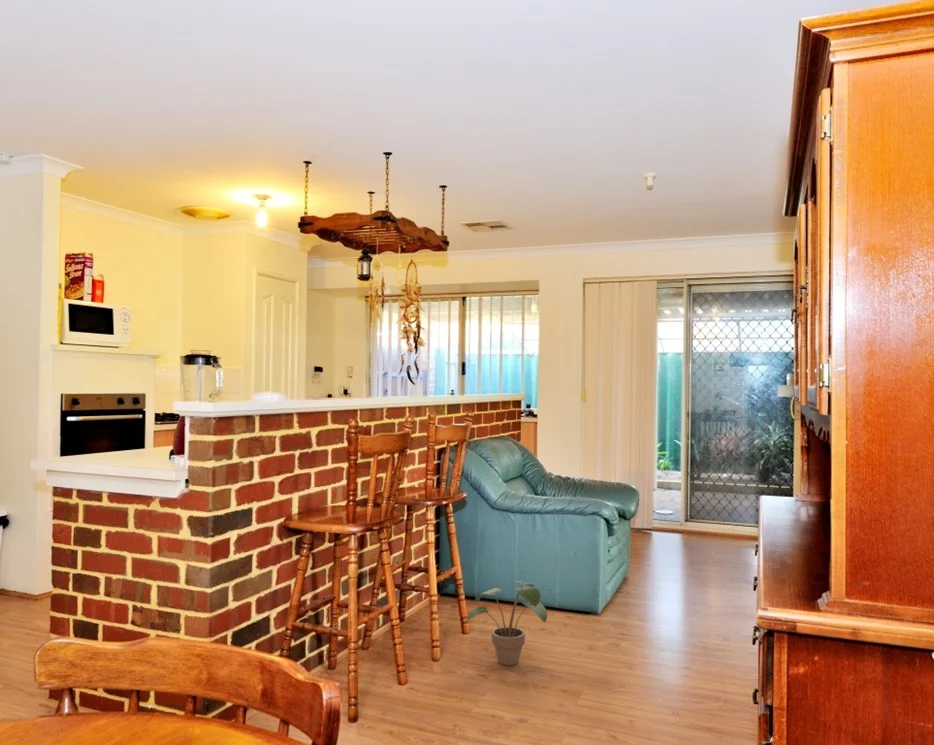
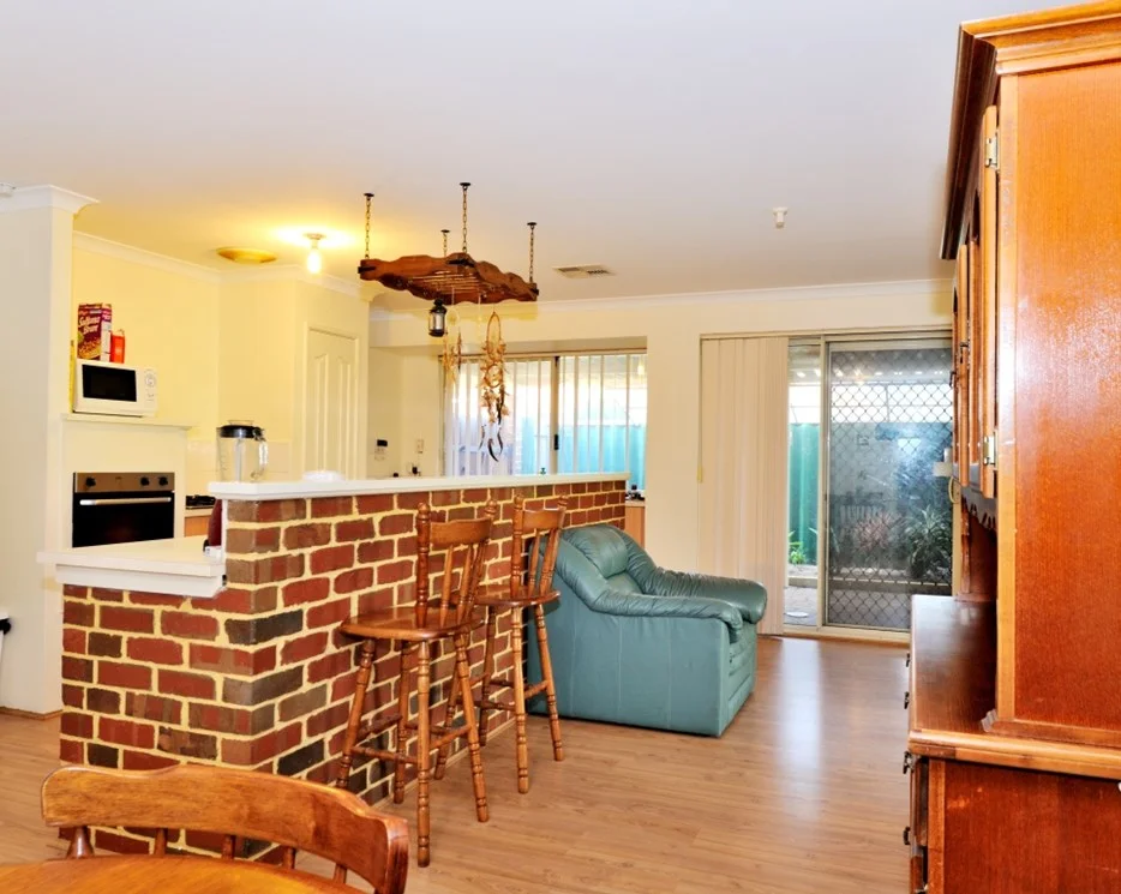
- potted plant [465,580,548,666]
